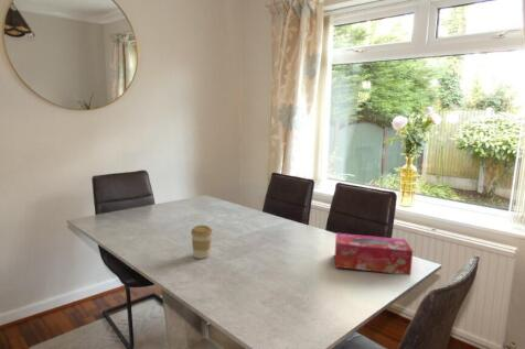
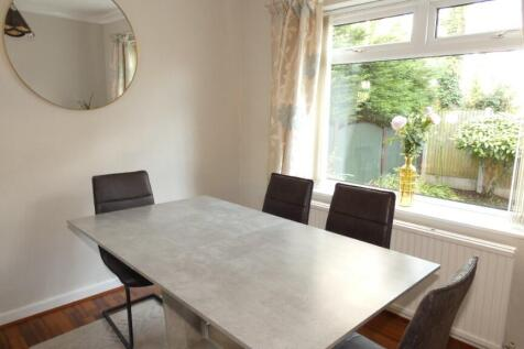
- tissue box [334,232,414,276]
- coffee cup [190,225,214,260]
